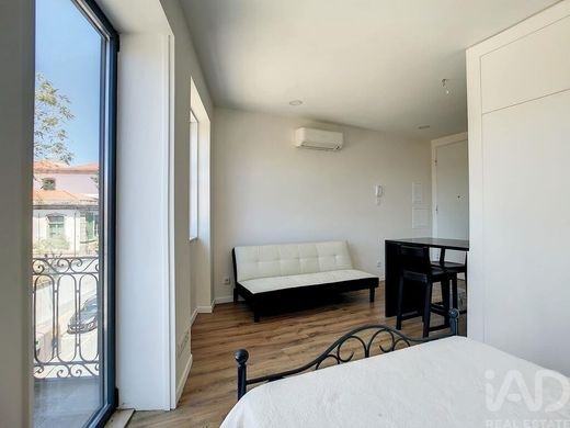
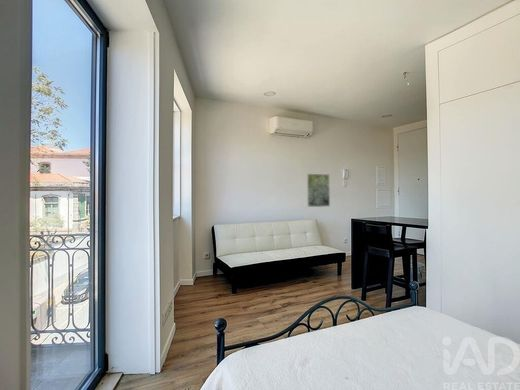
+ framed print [306,173,331,208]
